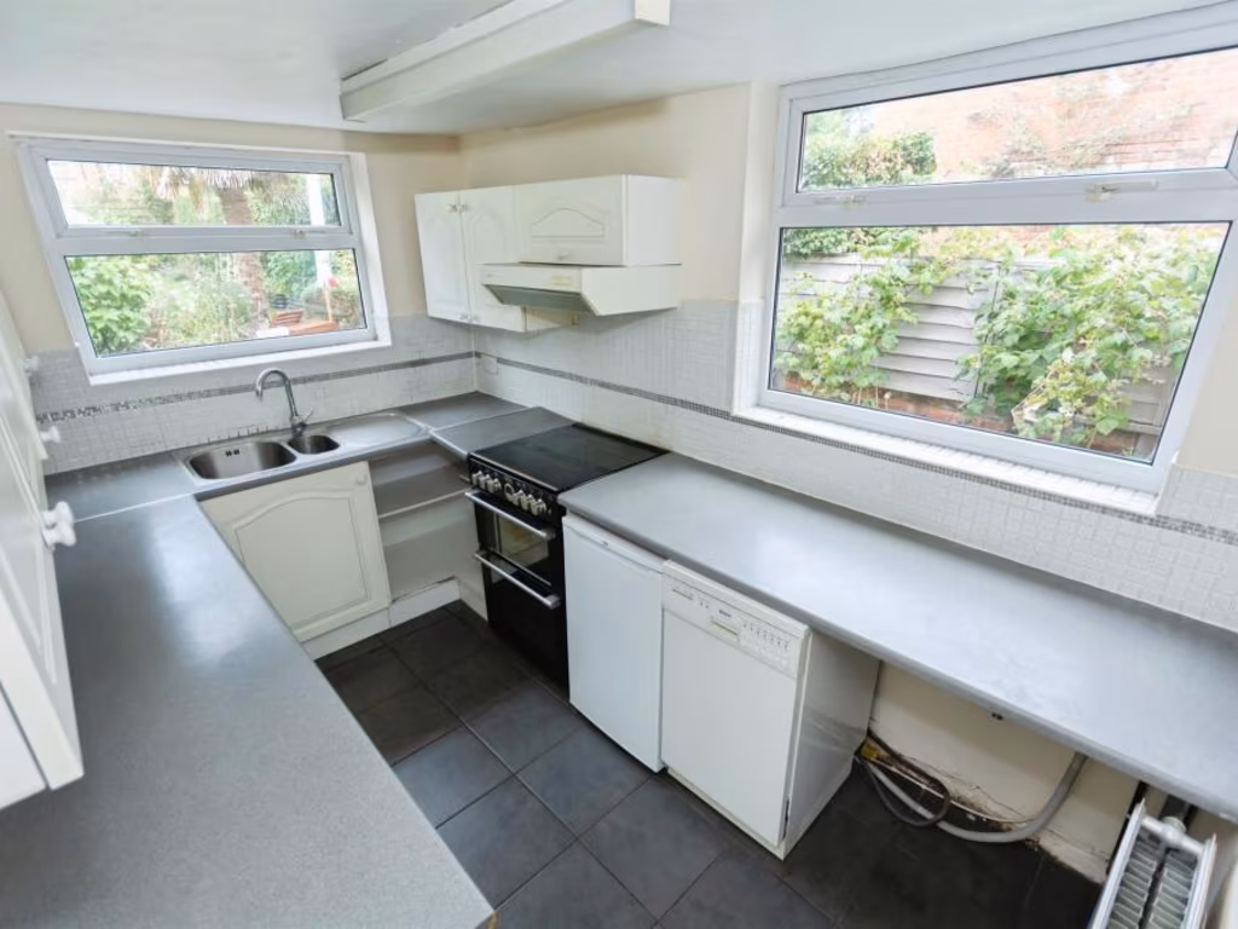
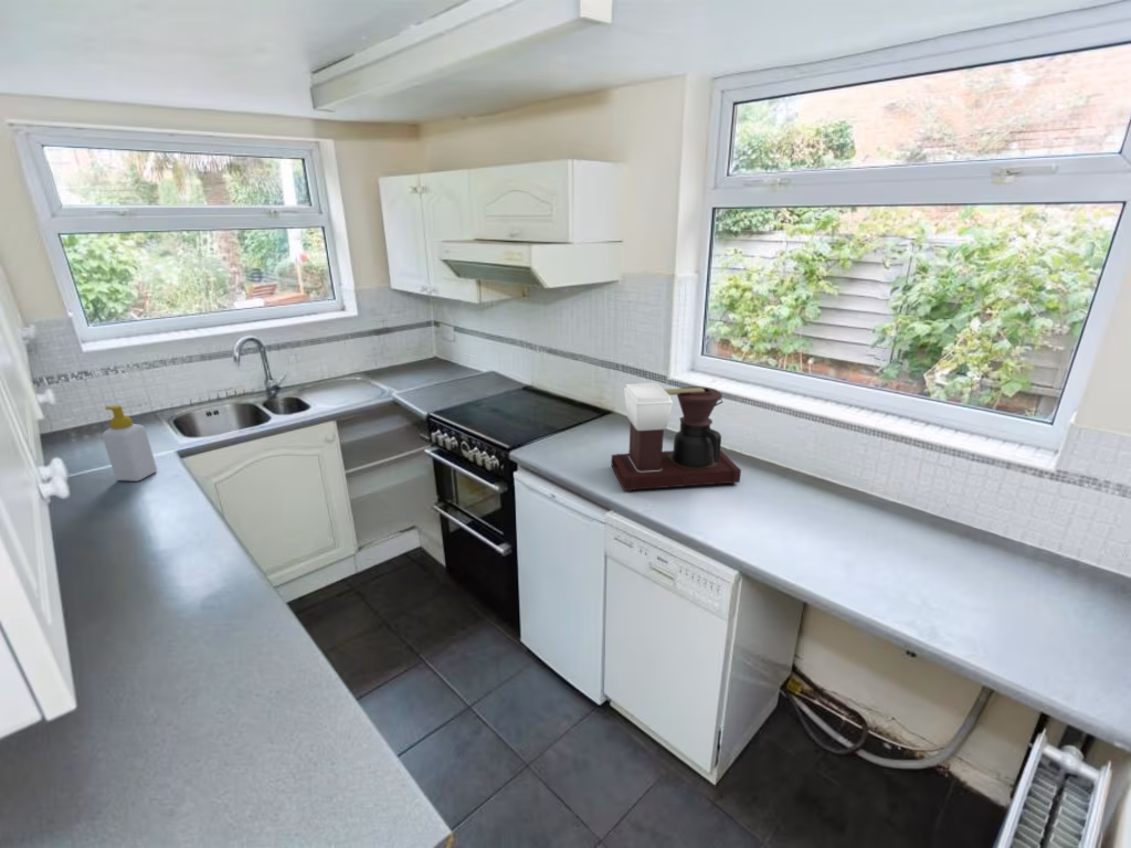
+ coffee maker [611,382,742,494]
+ soap bottle [101,404,158,483]
